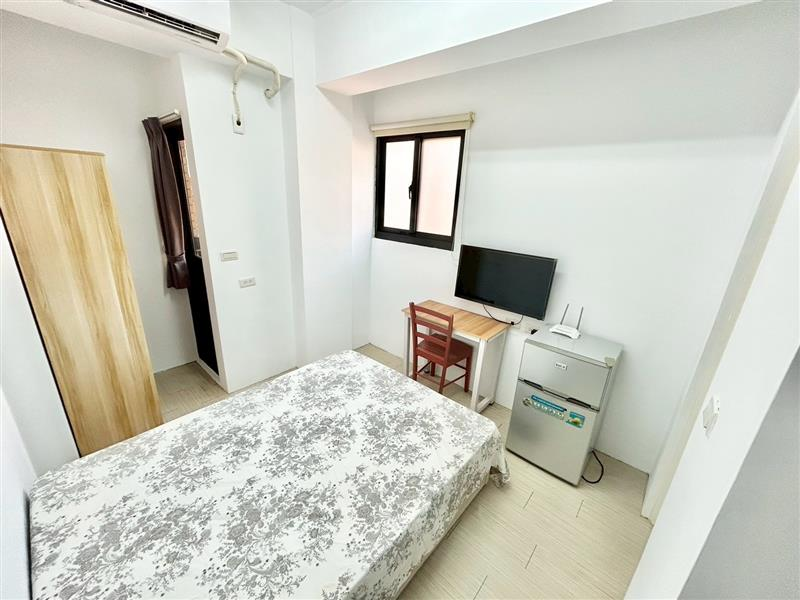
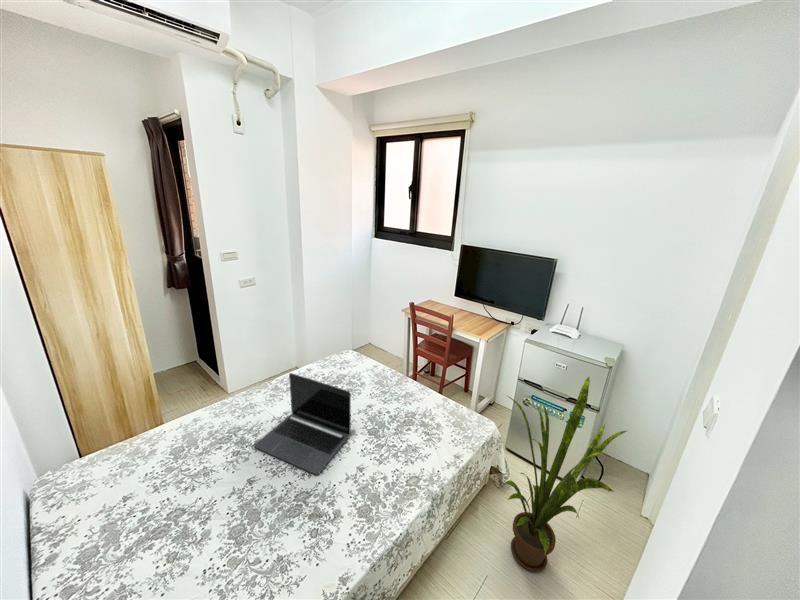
+ laptop [253,372,352,476]
+ house plant [502,376,628,573]
